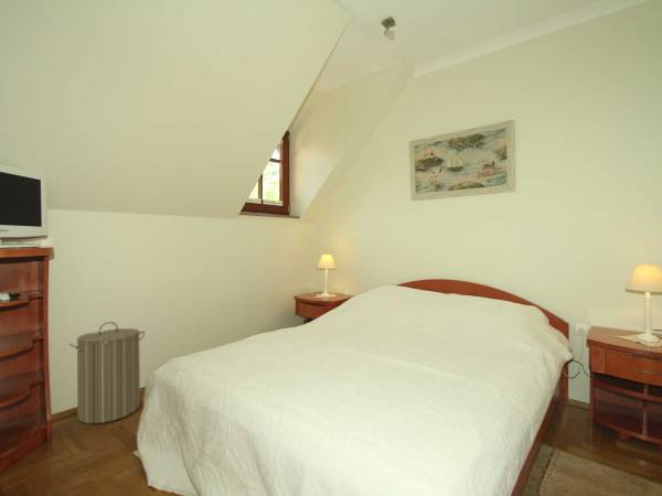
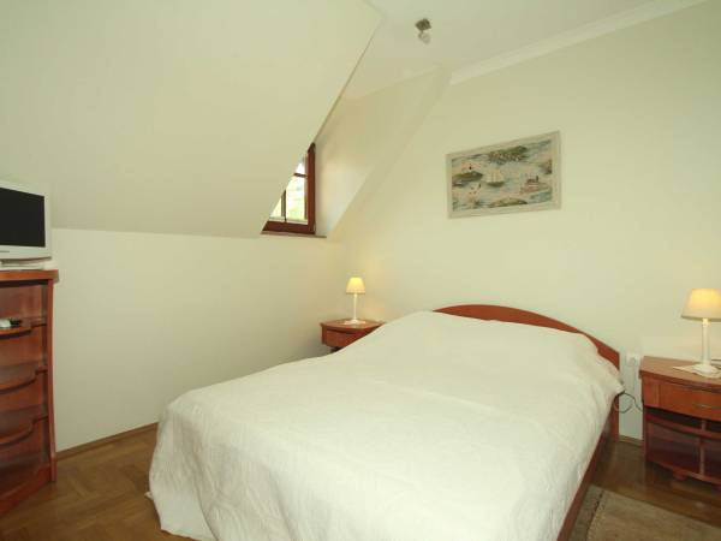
- laundry hamper [68,321,146,424]
